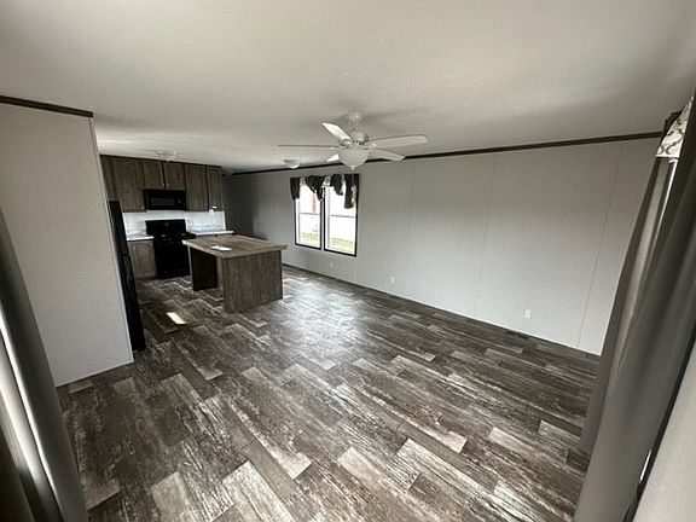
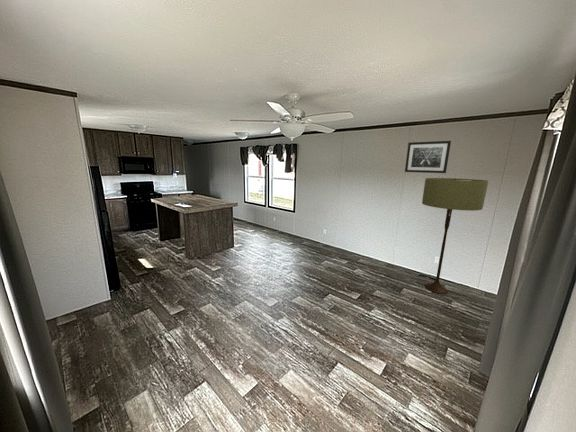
+ wall art [404,140,452,174]
+ floor lamp [421,177,489,295]
